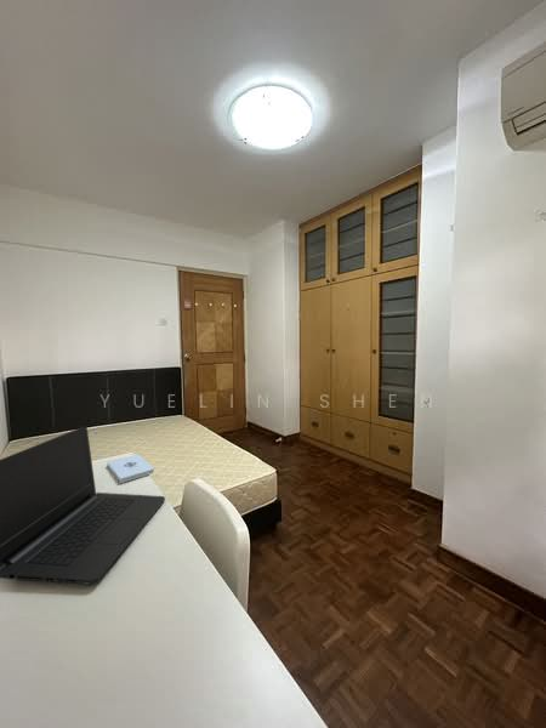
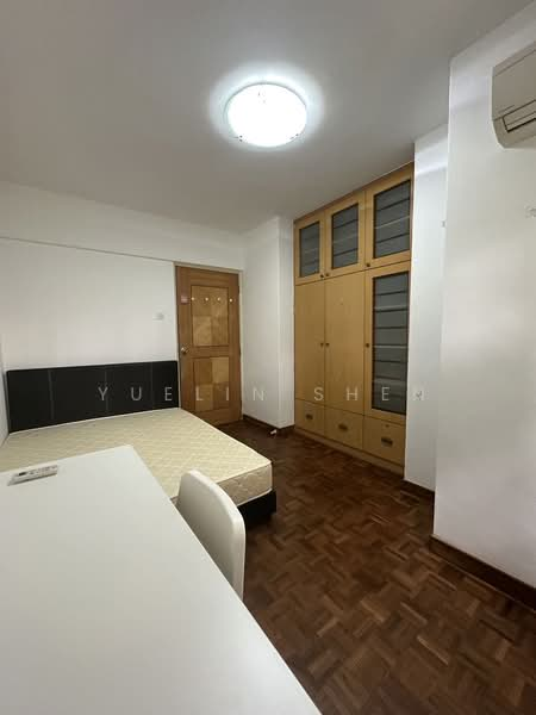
- notepad [106,454,155,484]
- laptop [0,425,166,585]
